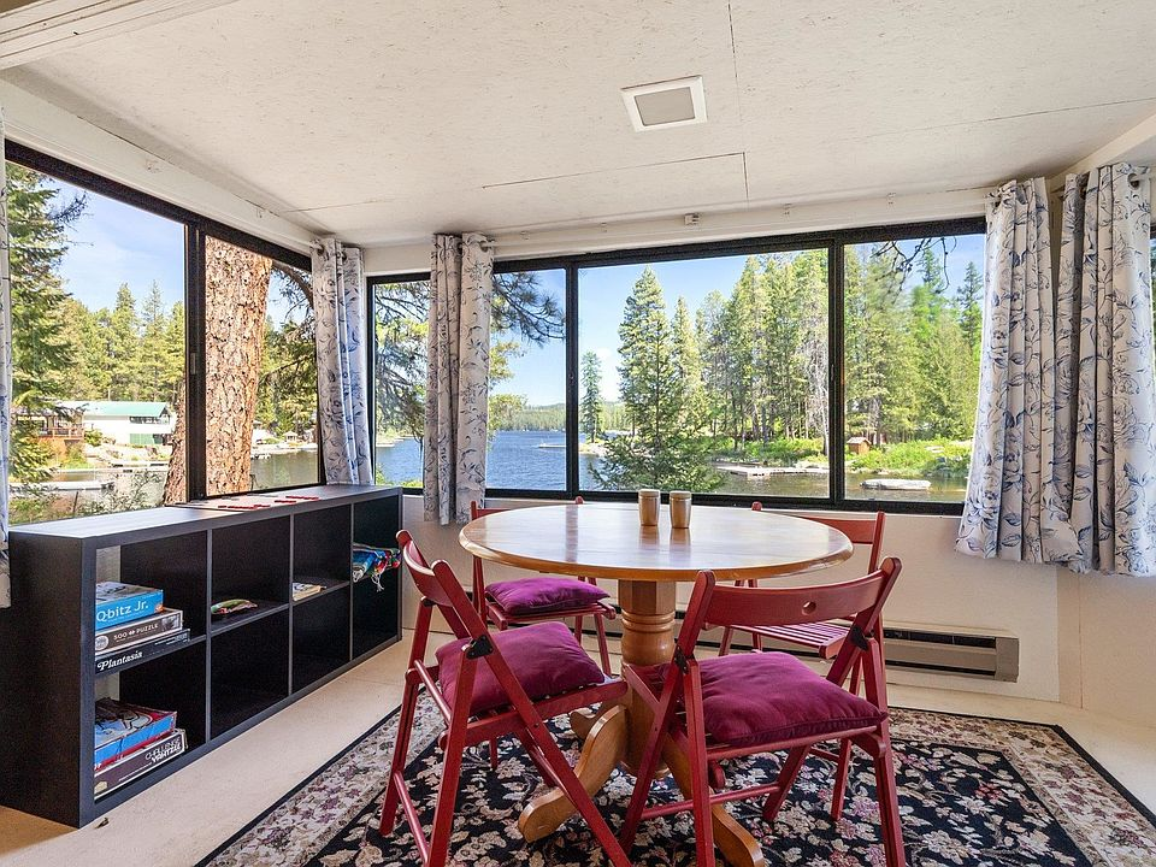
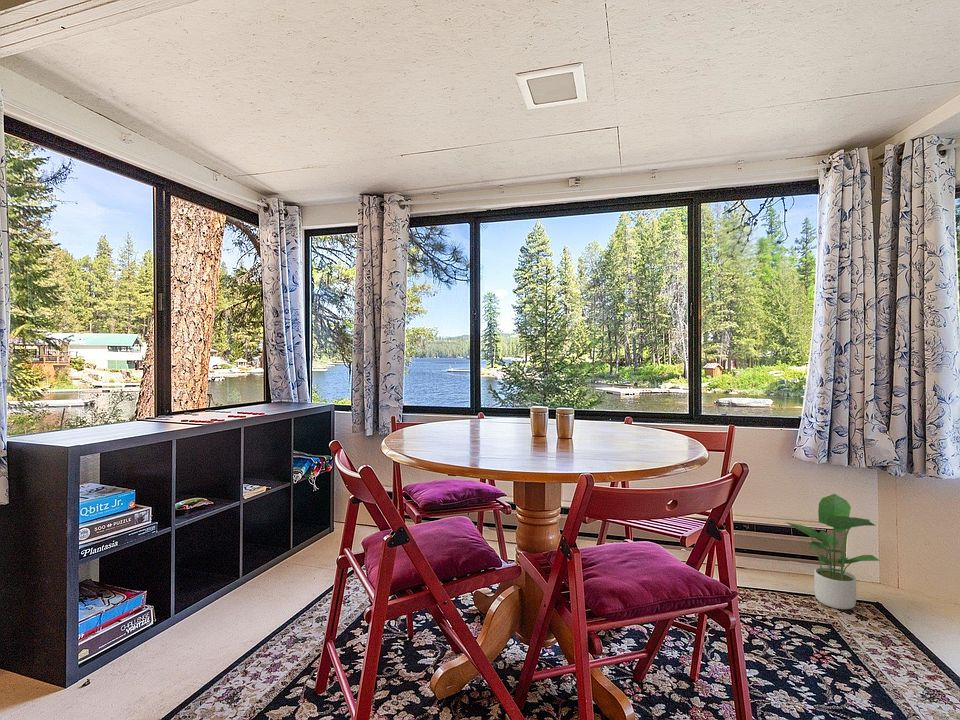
+ potted plant [785,493,881,610]
